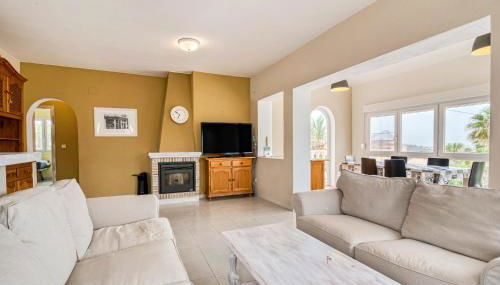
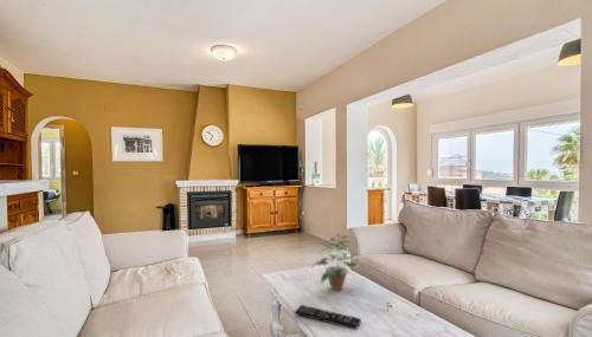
+ remote control [294,304,362,330]
+ potted plant [311,233,367,291]
